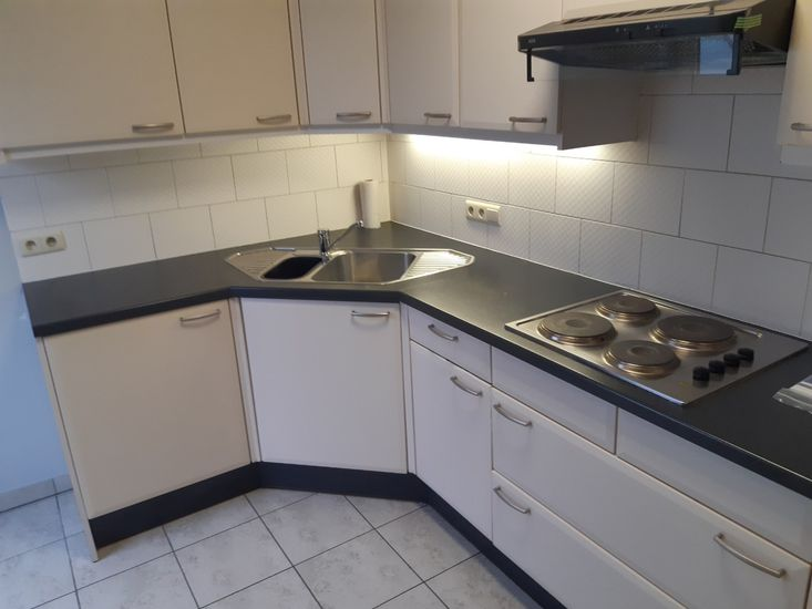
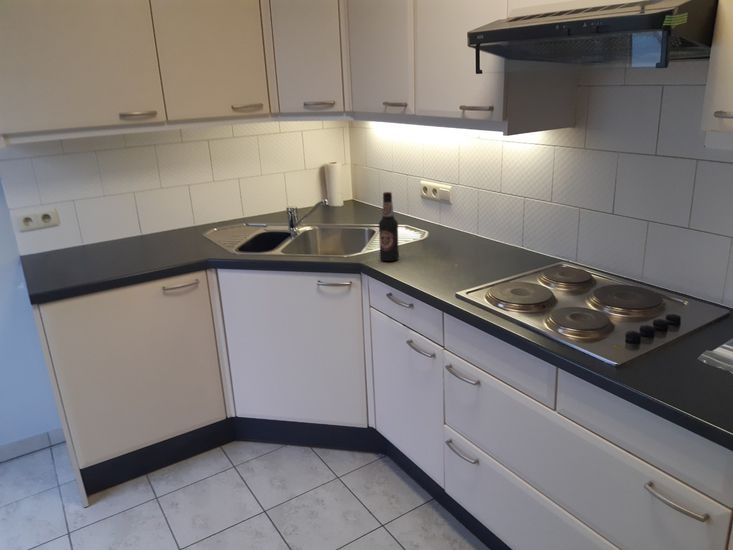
+ bottle [378,191,400,262]
